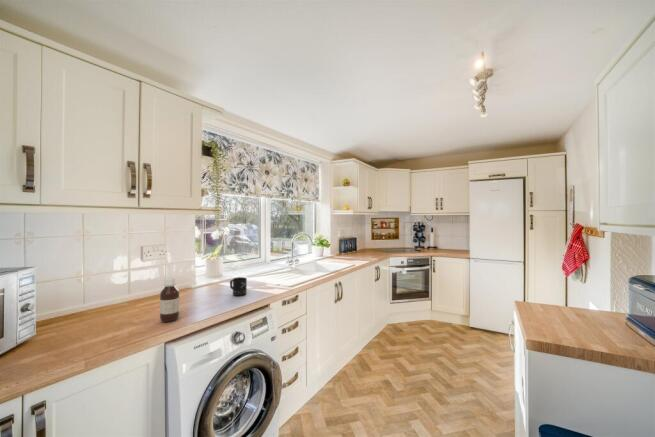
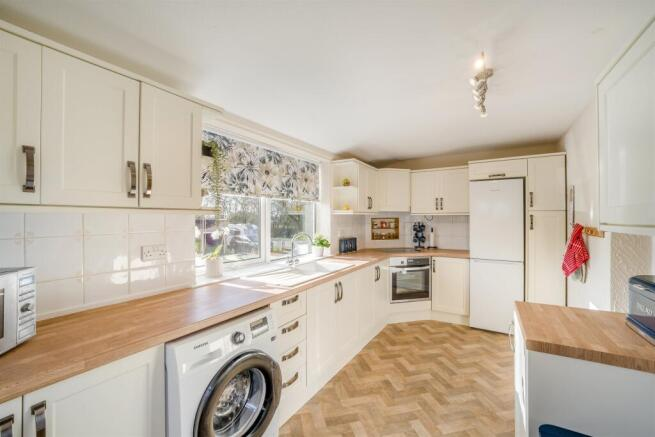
- bottle [159,276,180,323]
- mug [229,276,248,297]
